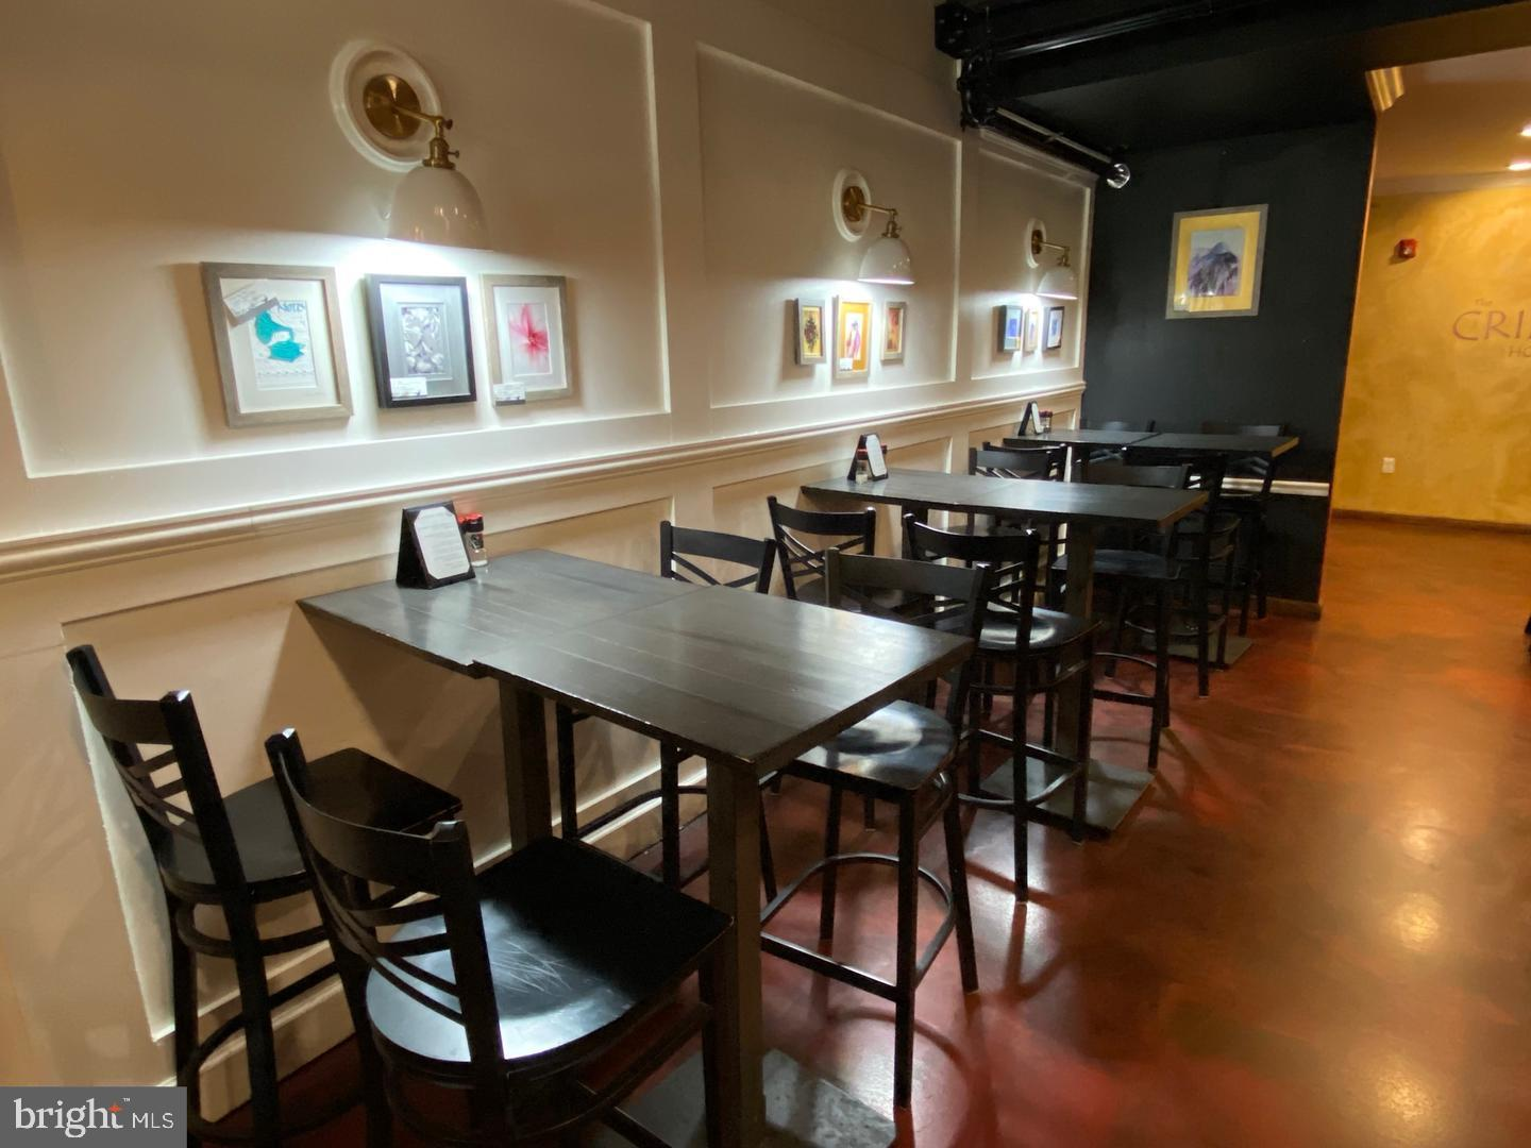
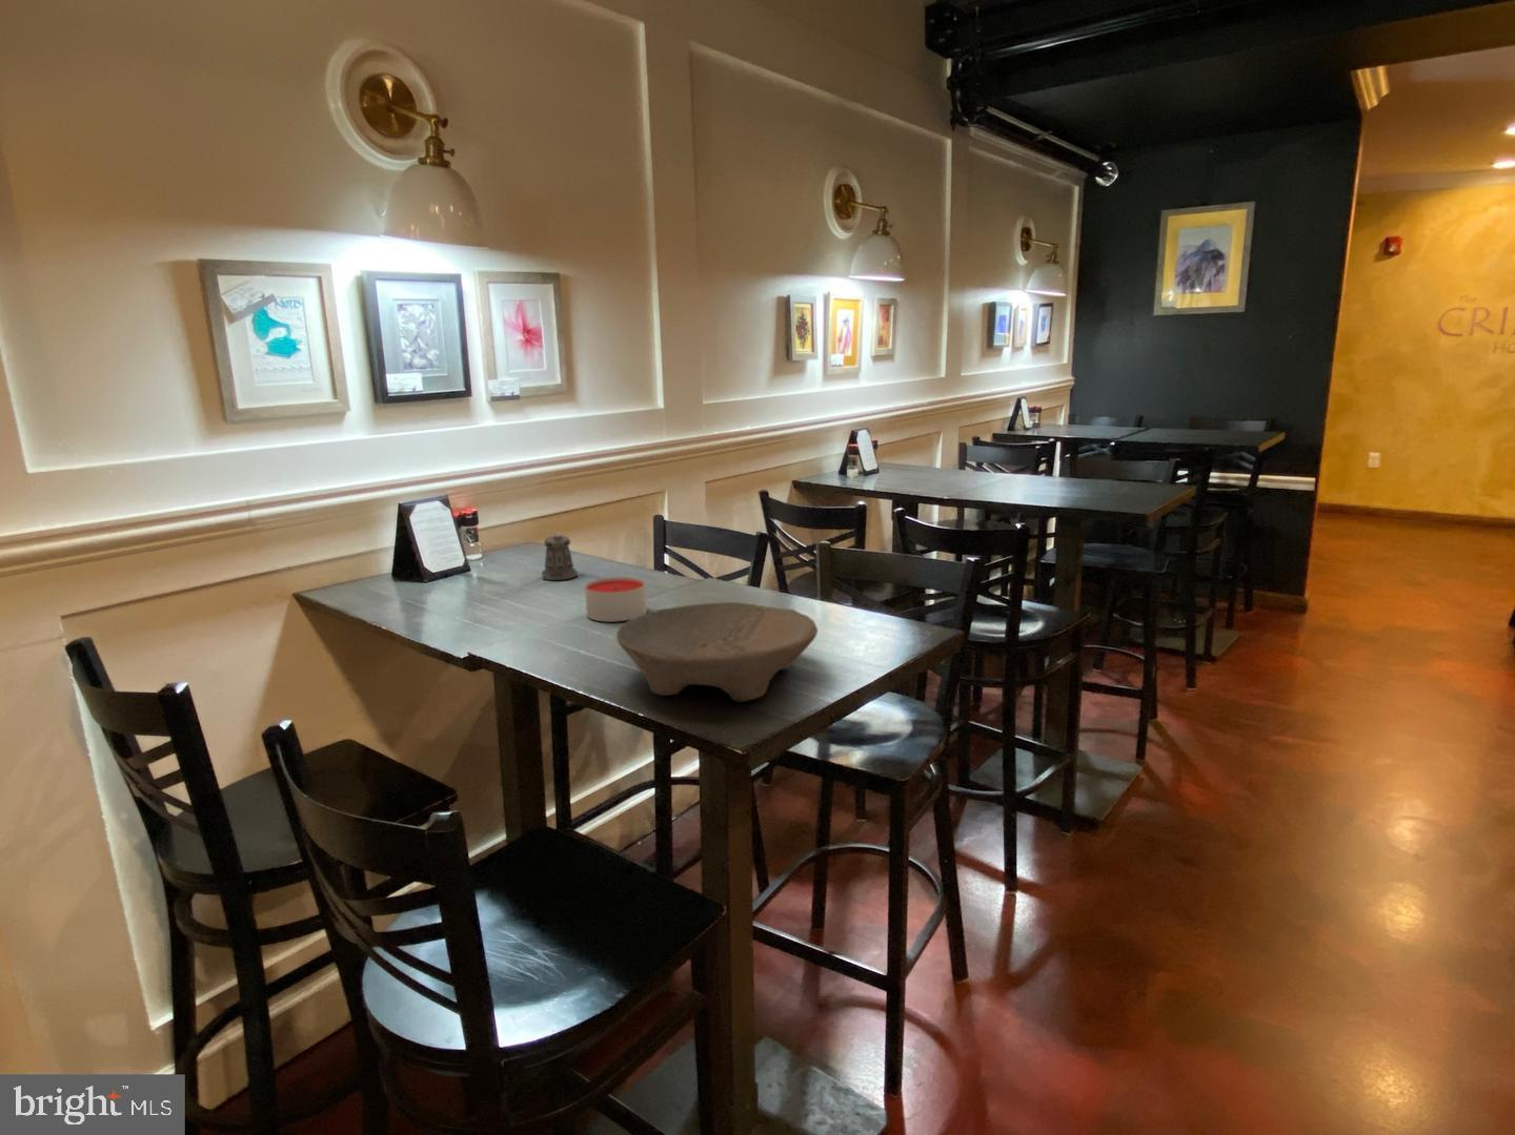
+ pepper shaker [540,533,579,581]
+ candle [583,576,648,624]
+ bowl [616,601,818,703]
